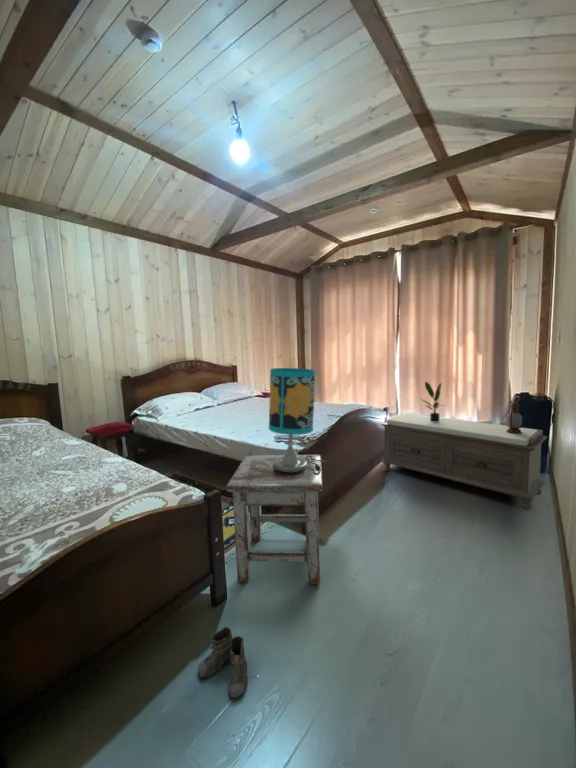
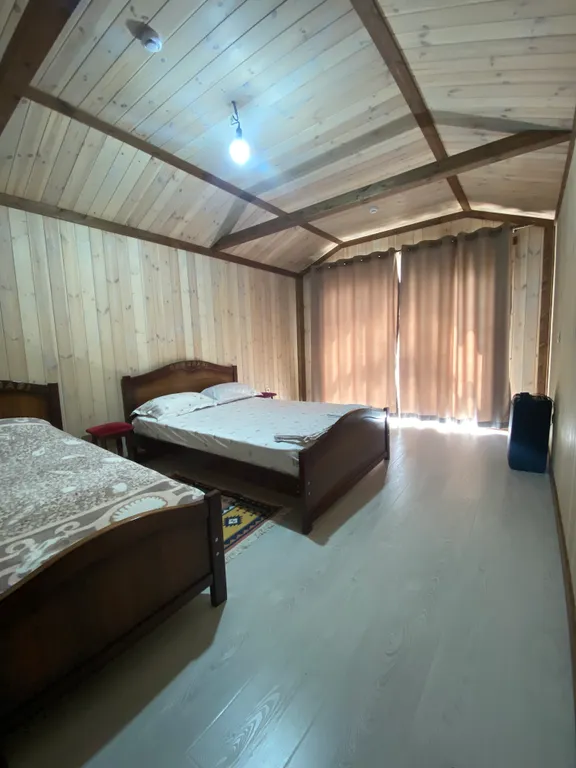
- bench [380,412,548,511]
- boots [197,626,256,701]
- lantern [506,392,523,434]
- table lamp [268,367,328,474]
- potted plant [420,380,447,422]
- stool [225,454,324,586]
